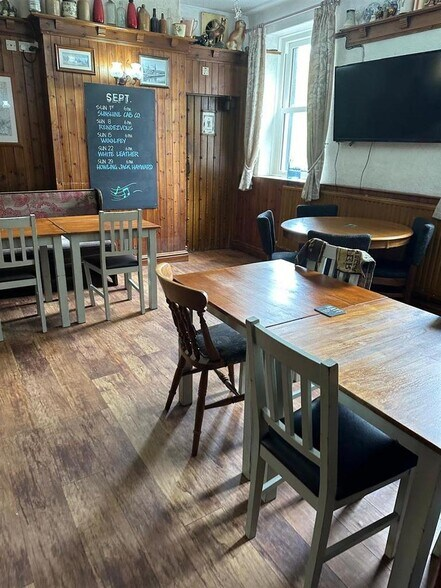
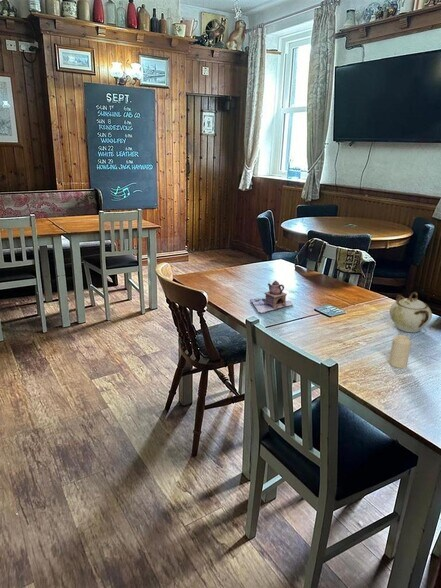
+ sugar bowl [388,291,433,333]
+ candle [388,334,412,369]
+ teapot [249,280,294,314]
